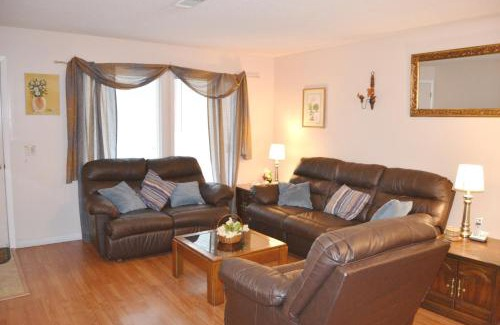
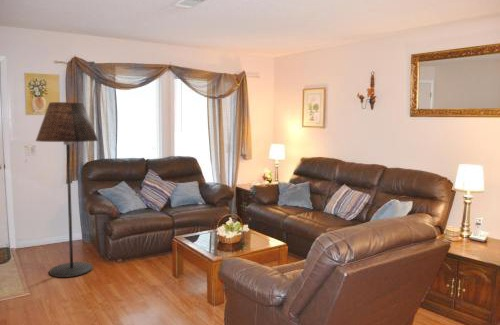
+ floor lamp [35,101,99,278]
